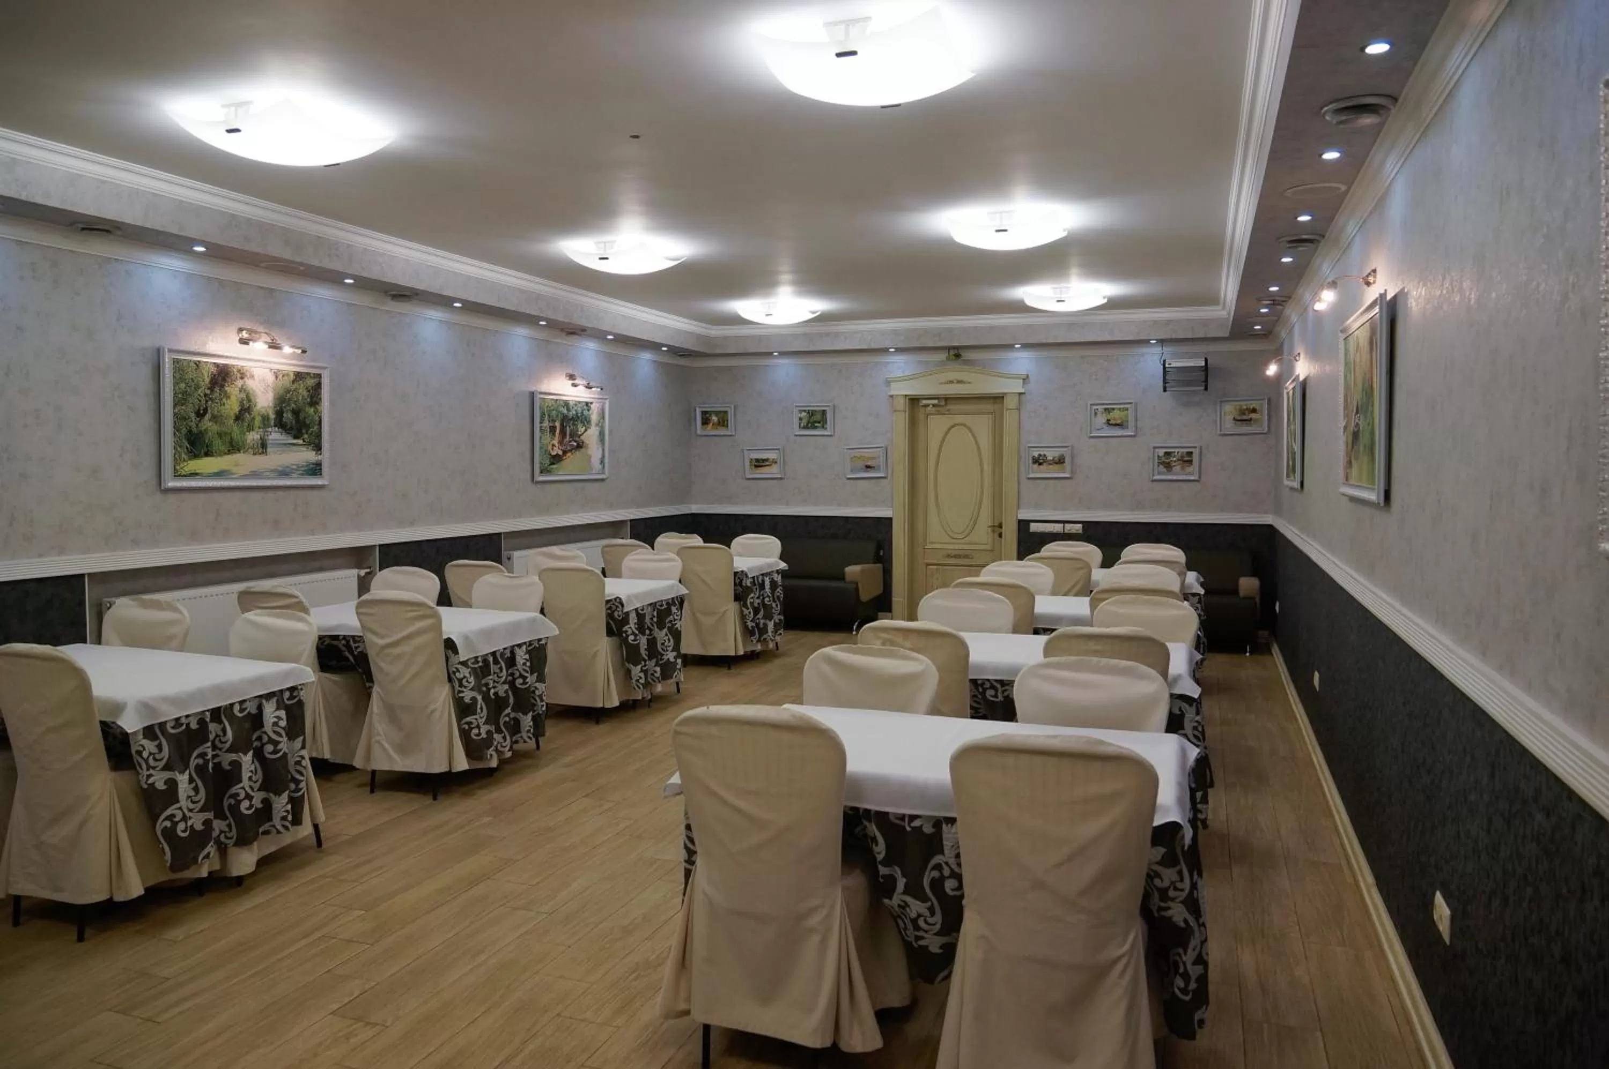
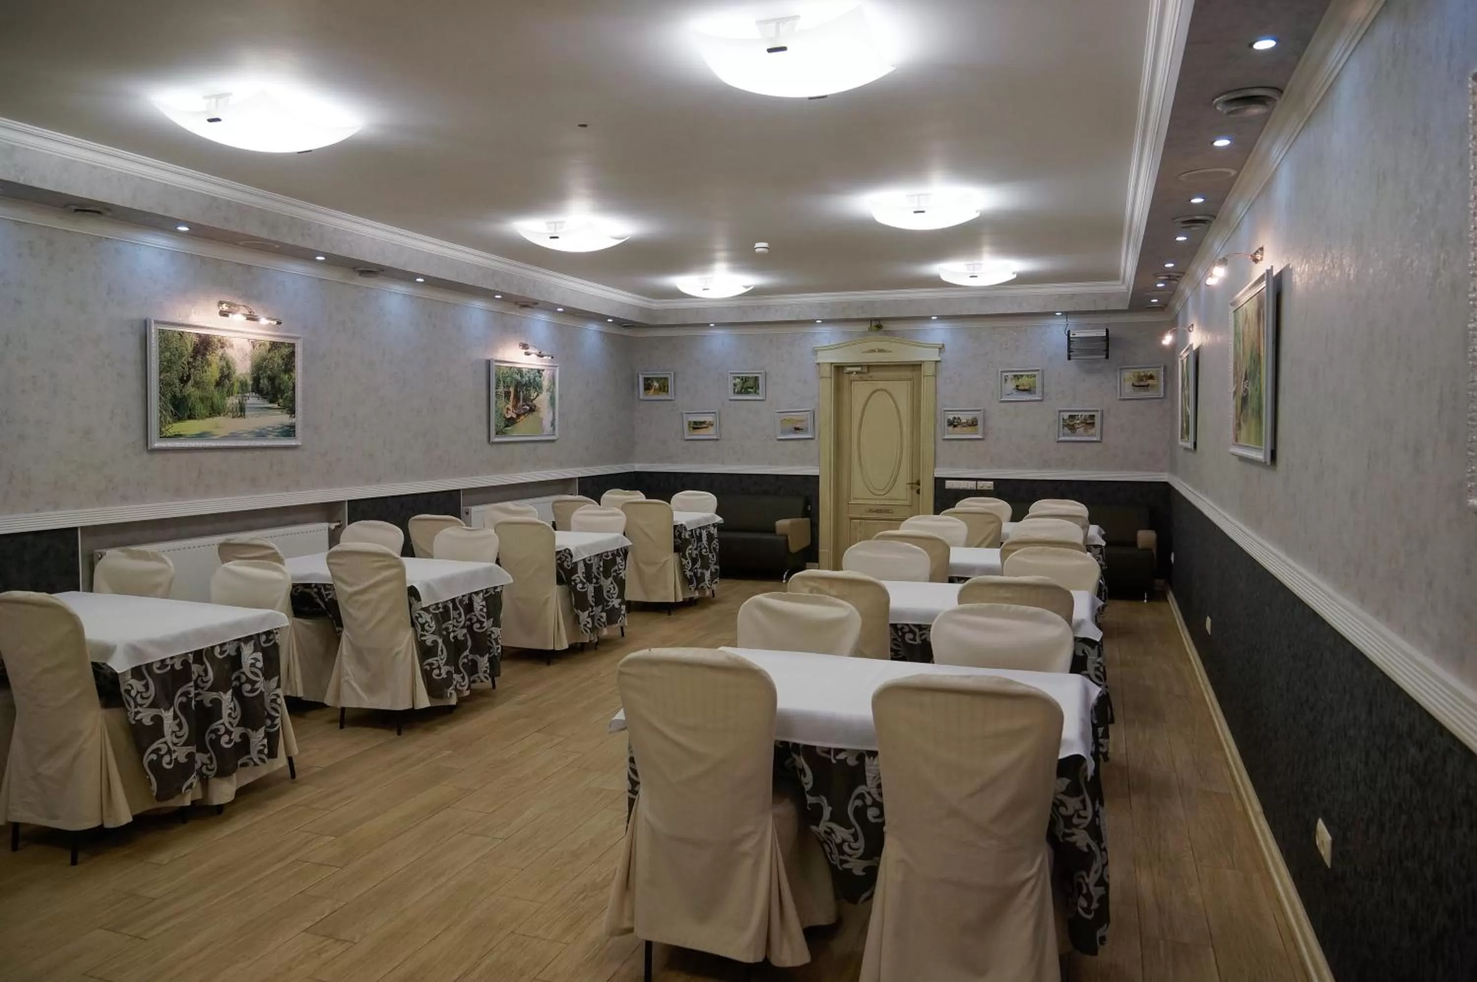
+ smoke detector [754,242,770,254]
